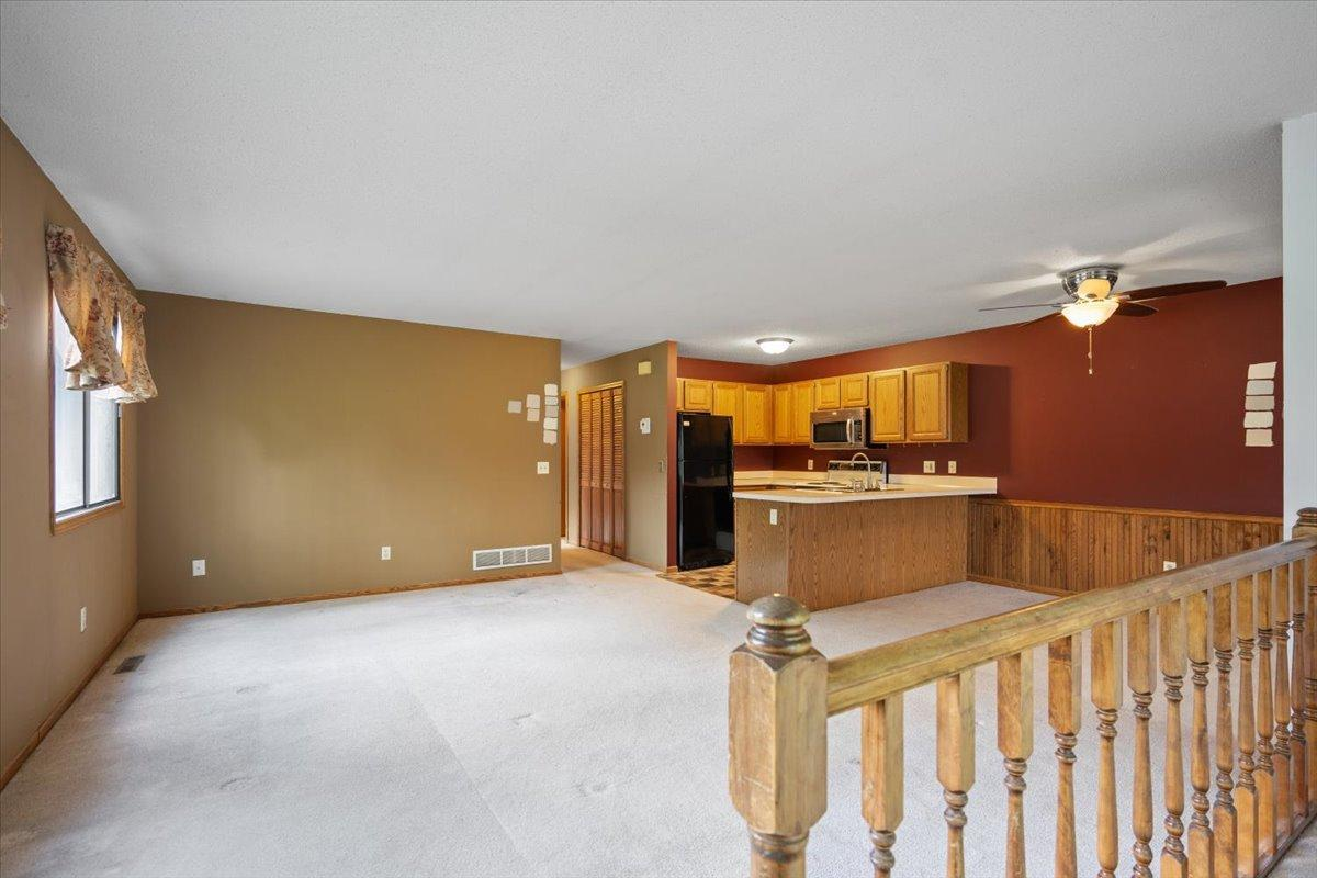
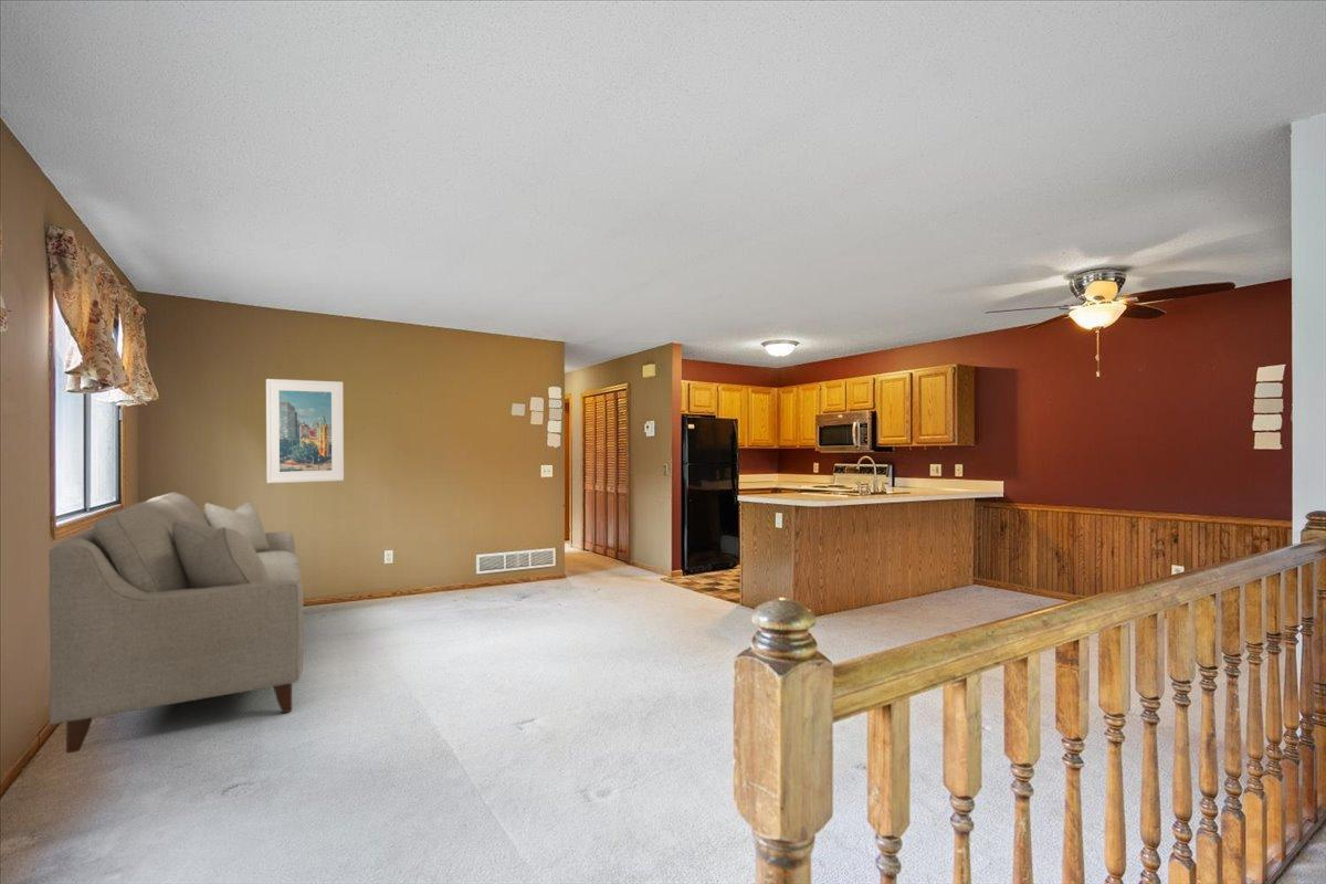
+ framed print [265,378,345,484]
+ sofa [48,492,304,755]
